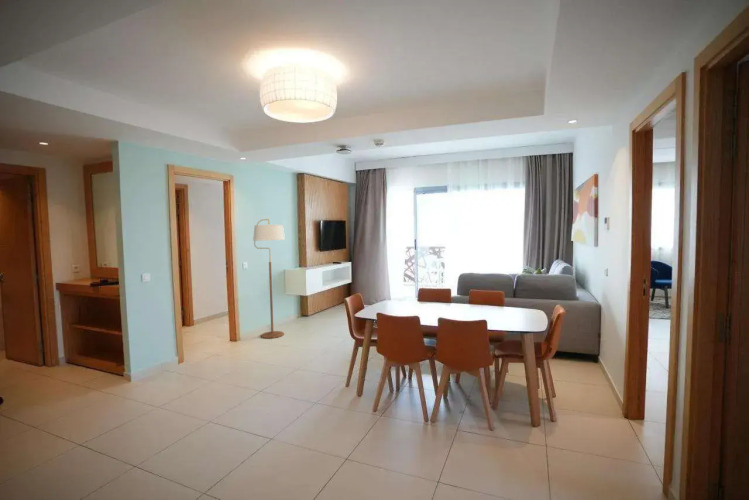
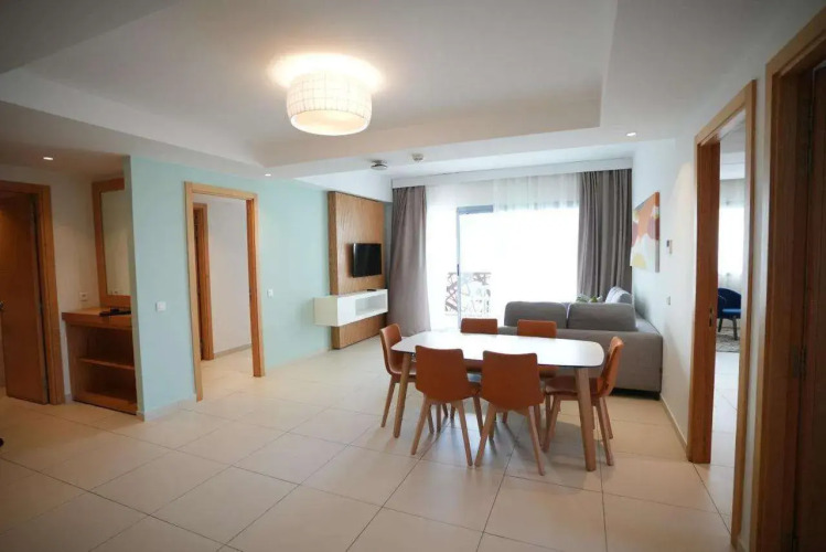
- floor lamp [252,218,286,339]
